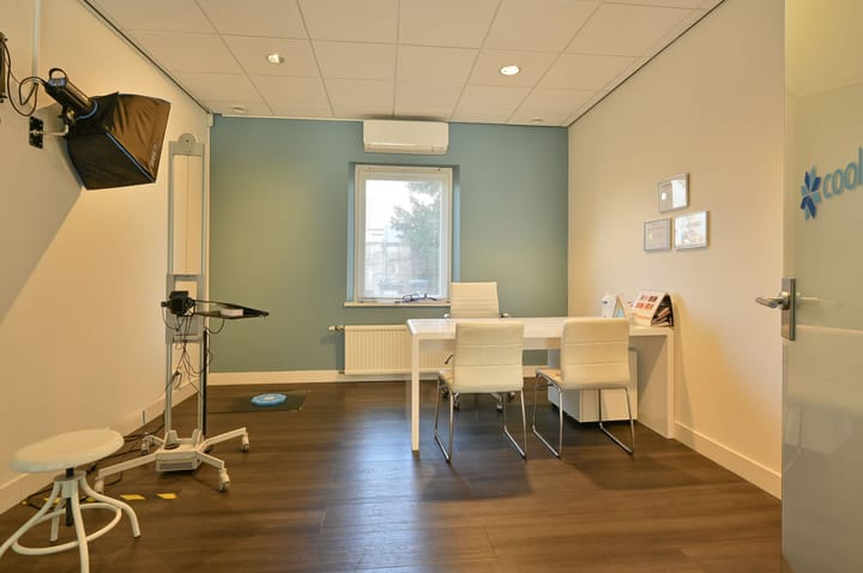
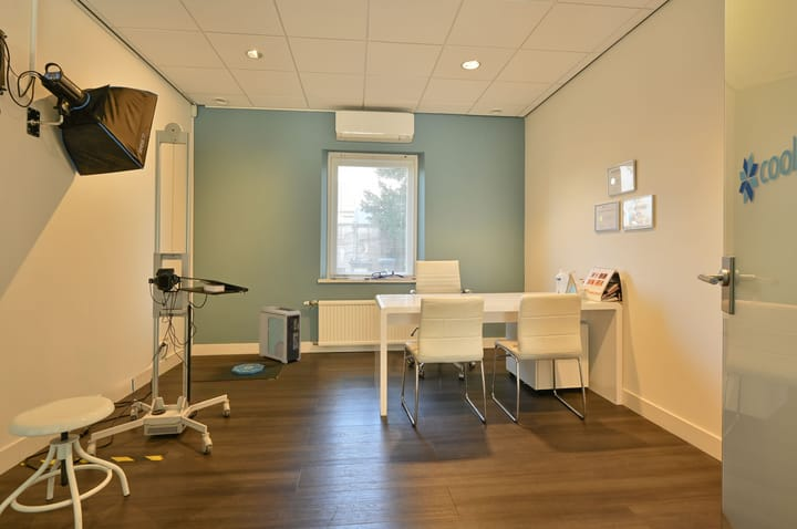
+ air purifier [258,305,302,364]
